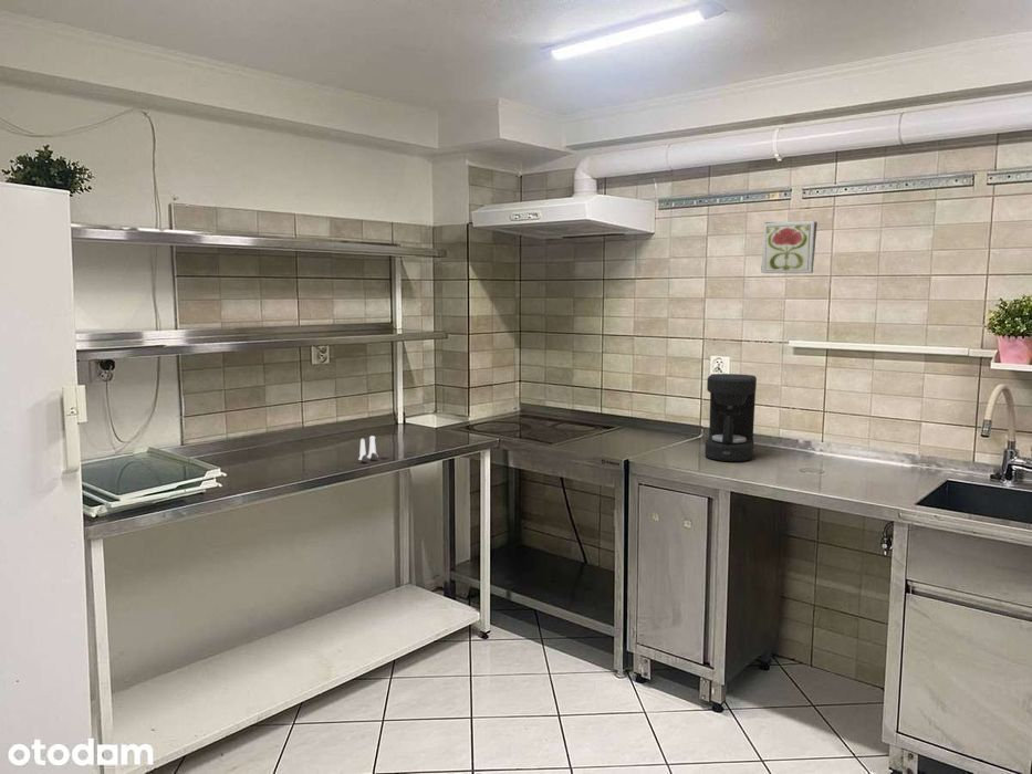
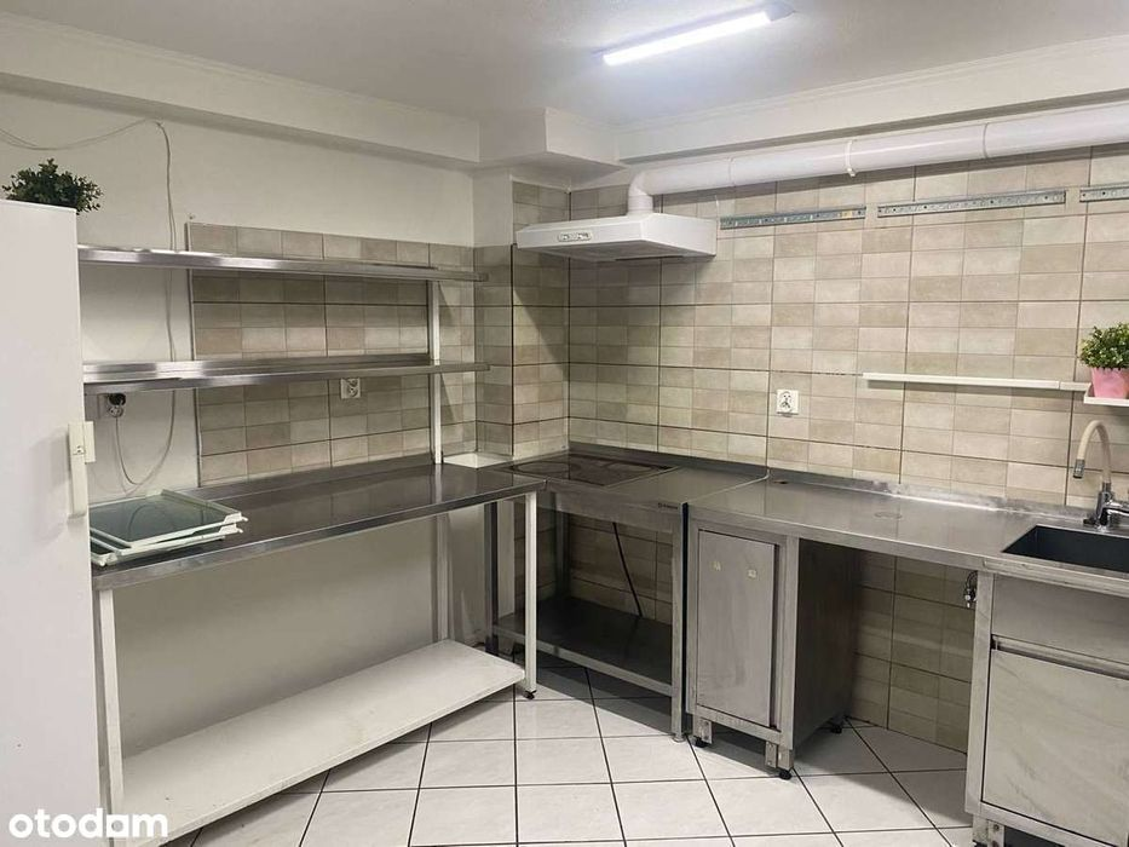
- coffee maker [703,373,758,462]
- salt and pepper shaker set [357,435,389,463]
- decorative tile [760,220,819,274]
